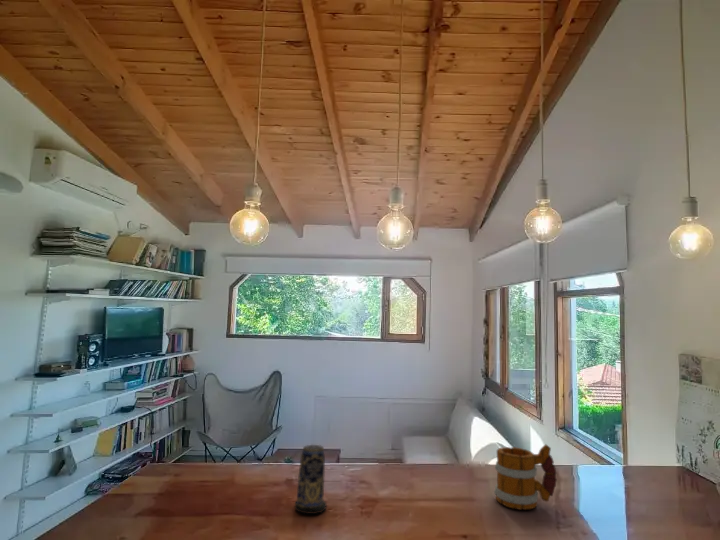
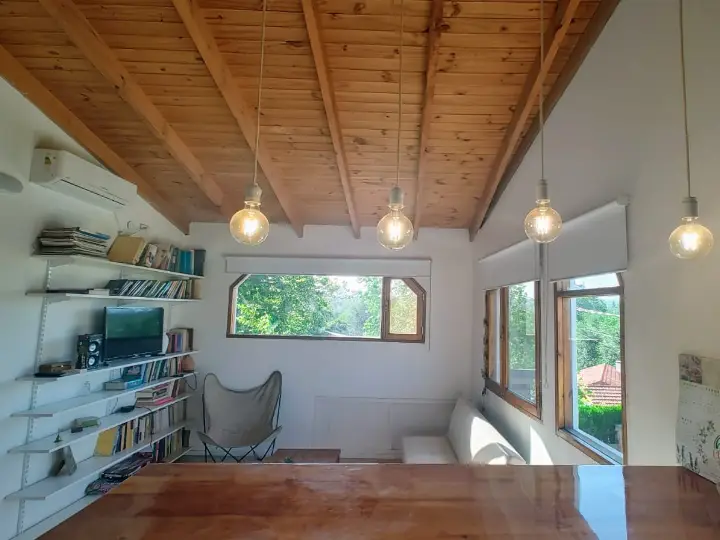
- mug [493,444,558,511]
- candle [294,444,328,515]
